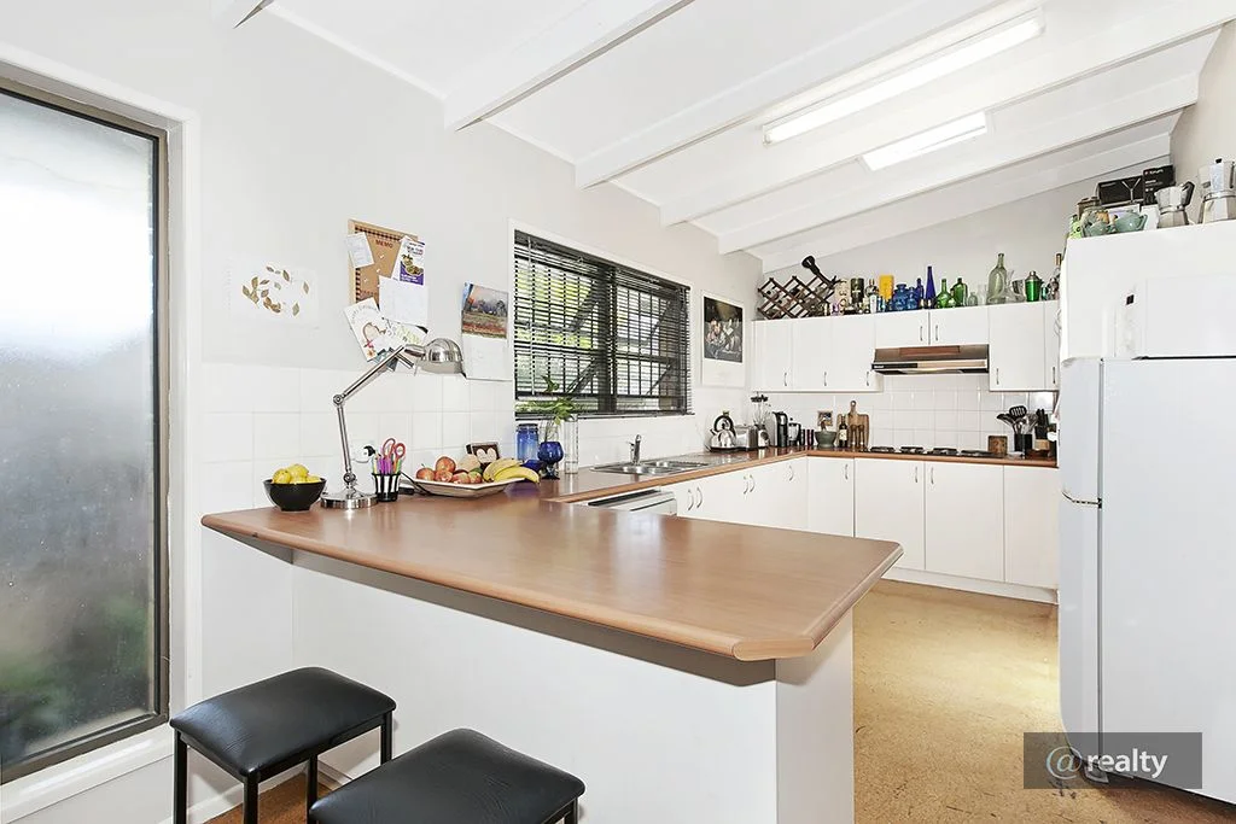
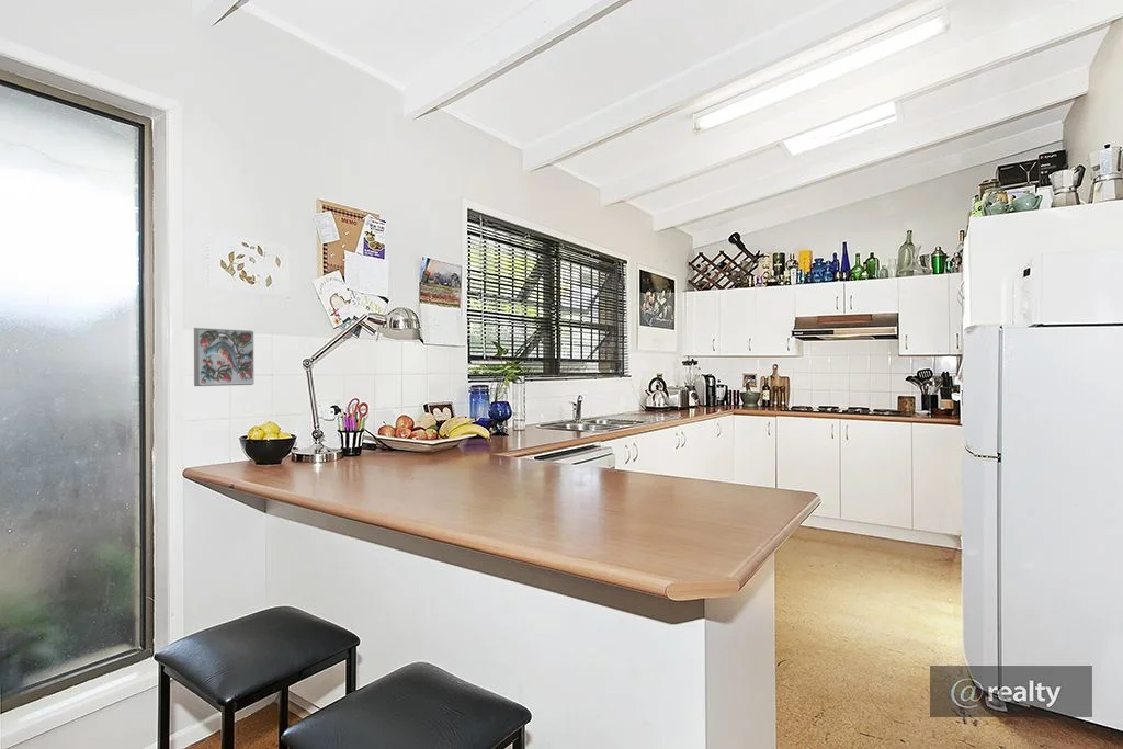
+ decorative tile [193,327,254,387]
